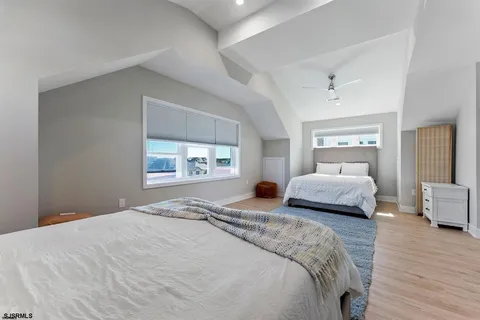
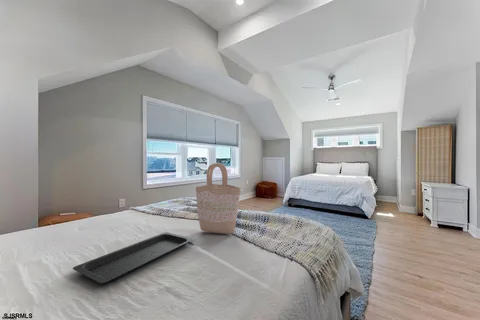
+ serving tray [72,231,194,284]
+ shopping bag [193,162,243,235]
